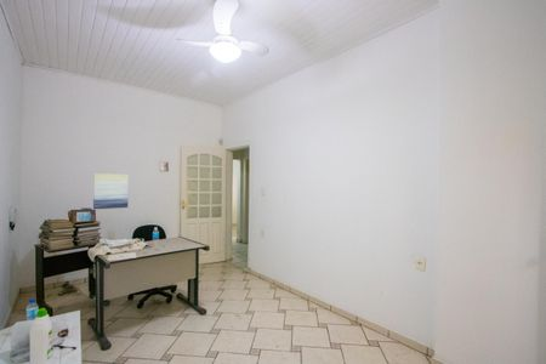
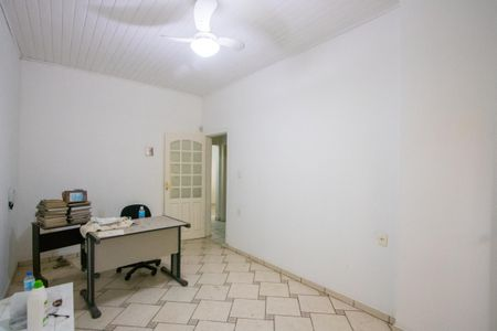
- wall art [92,172,130,210]
